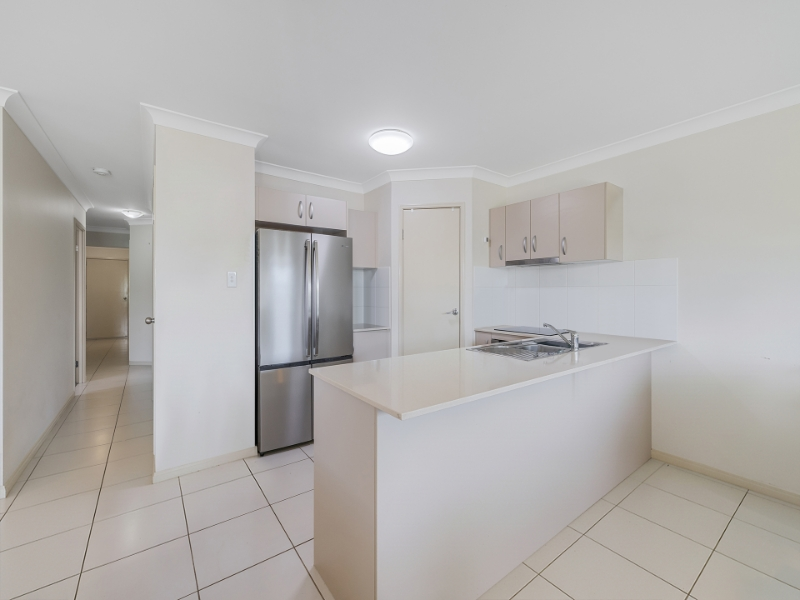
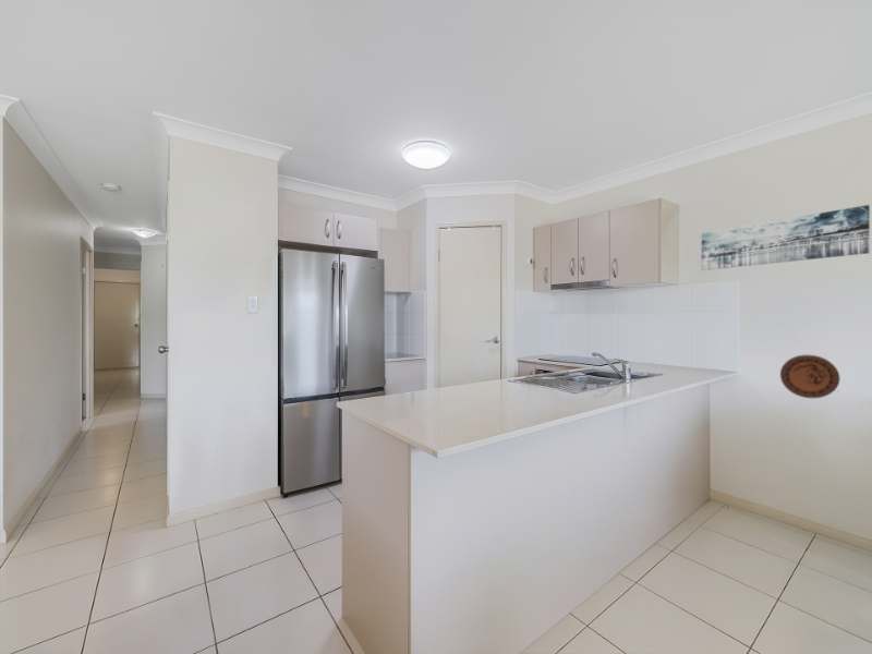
+ decorative plate [779,354,840,399]
+ wall art [701,204,871,271]
